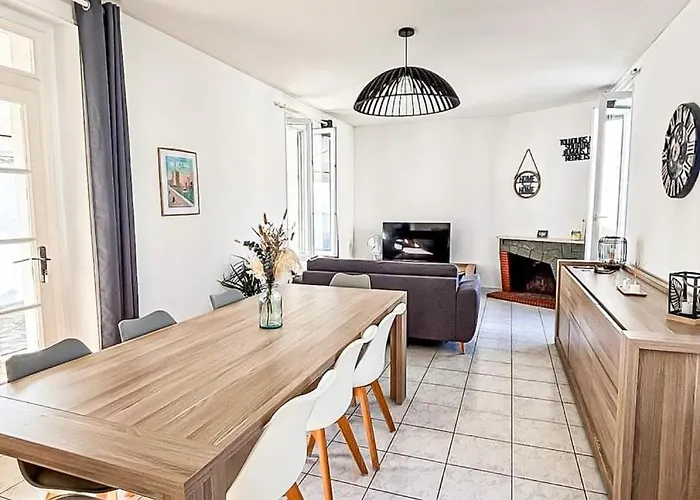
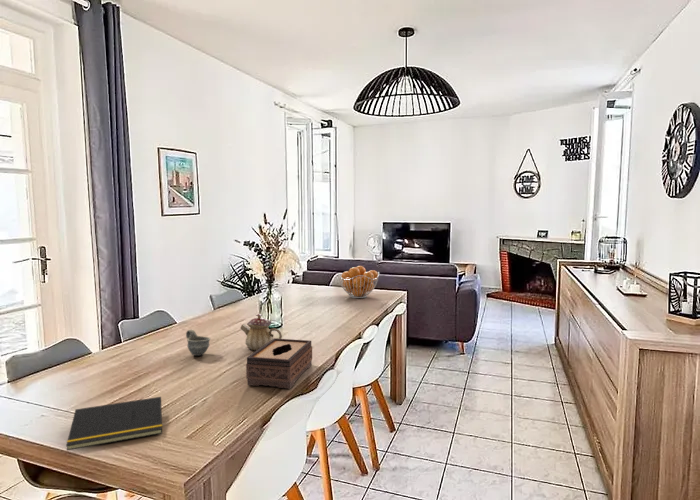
+ tissue box [245,337,313,390]
+ fruit basket [337,265,380,299]
+ notepad [65,396,163,451]
+ cup [185,329,211,357]
+ teapot [240,313,283,351]
